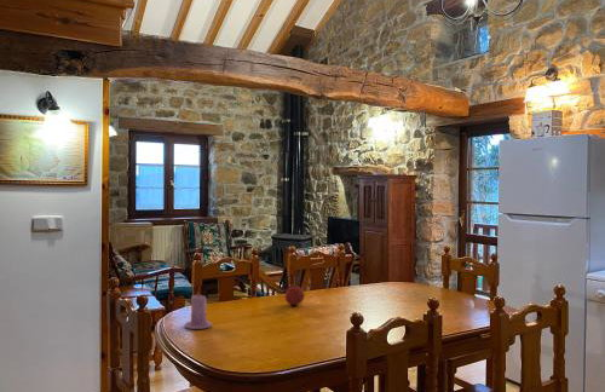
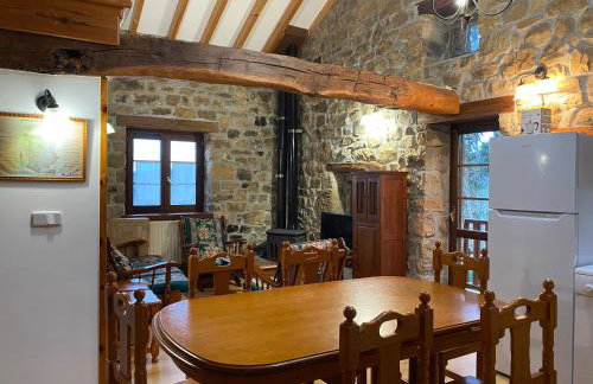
- candle [183,293,213,330]
- fruit [284,284,306,306]
